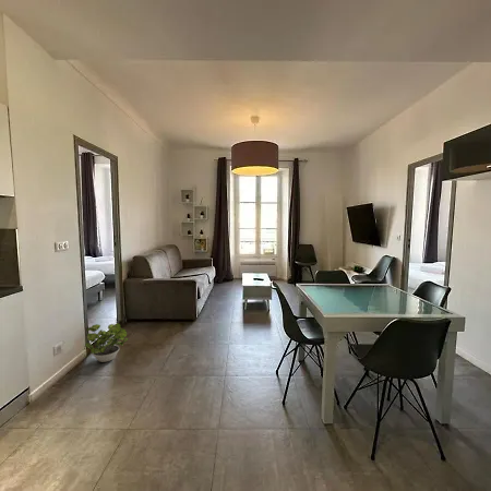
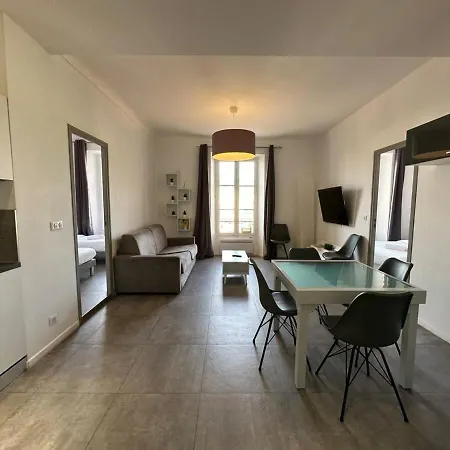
- potted plant [84,322,130,363]
